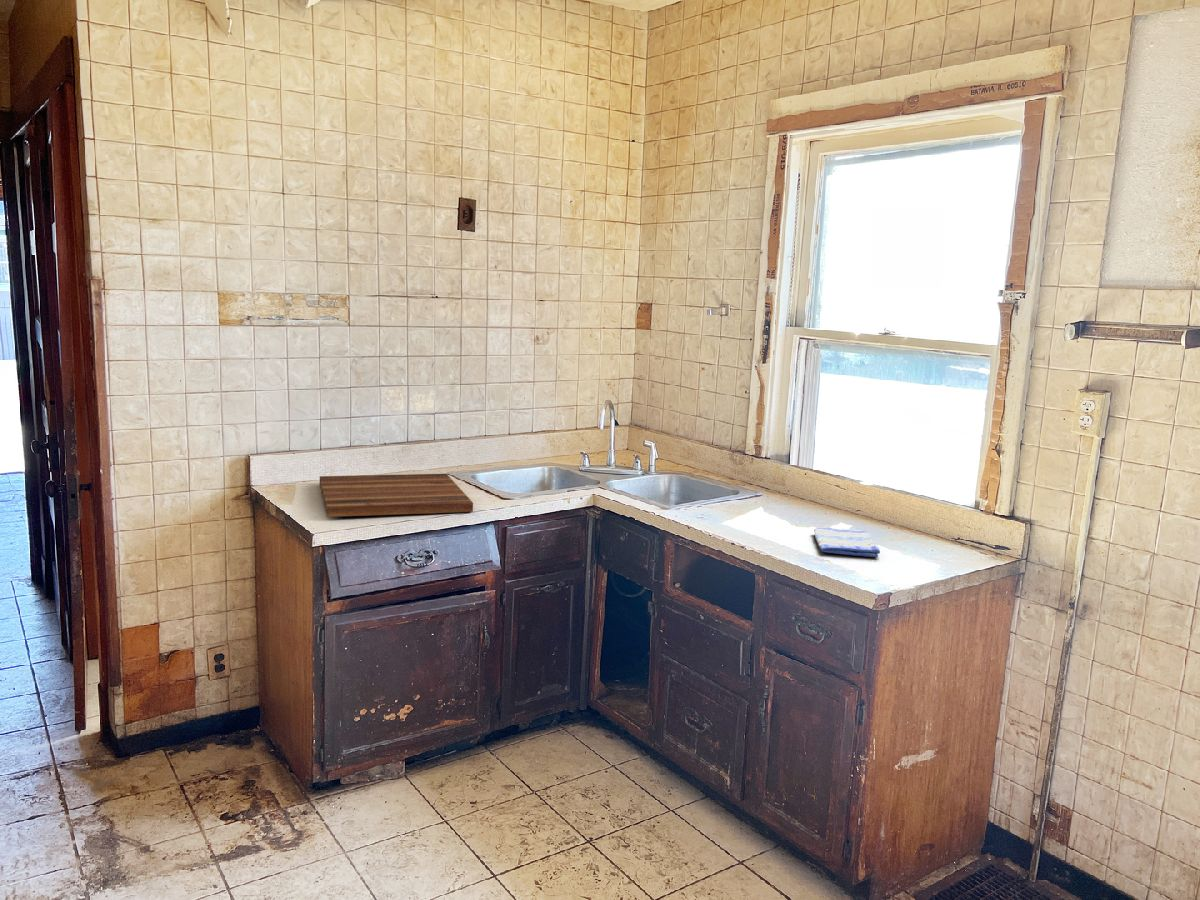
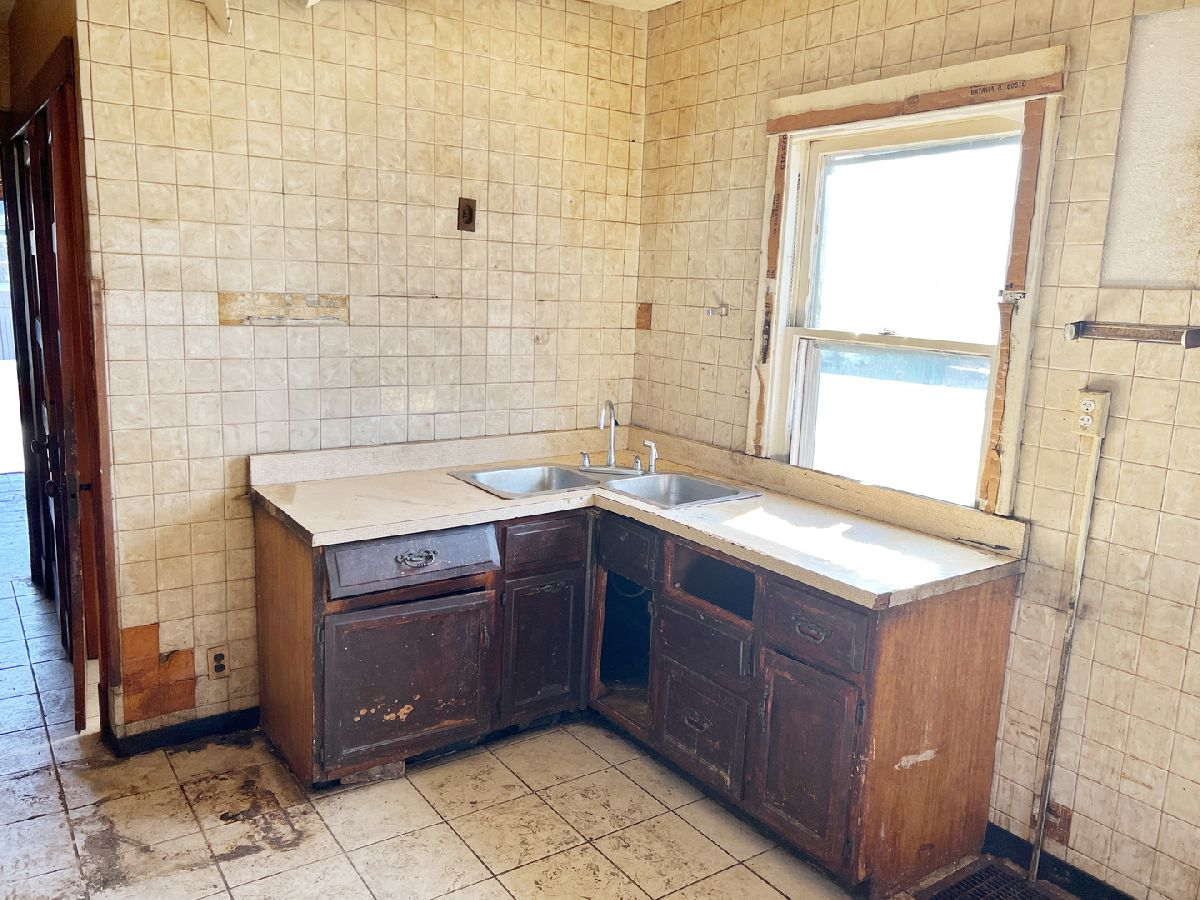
- dish towel [813,526,881,558]
- cutting board [319,473,474,518]
